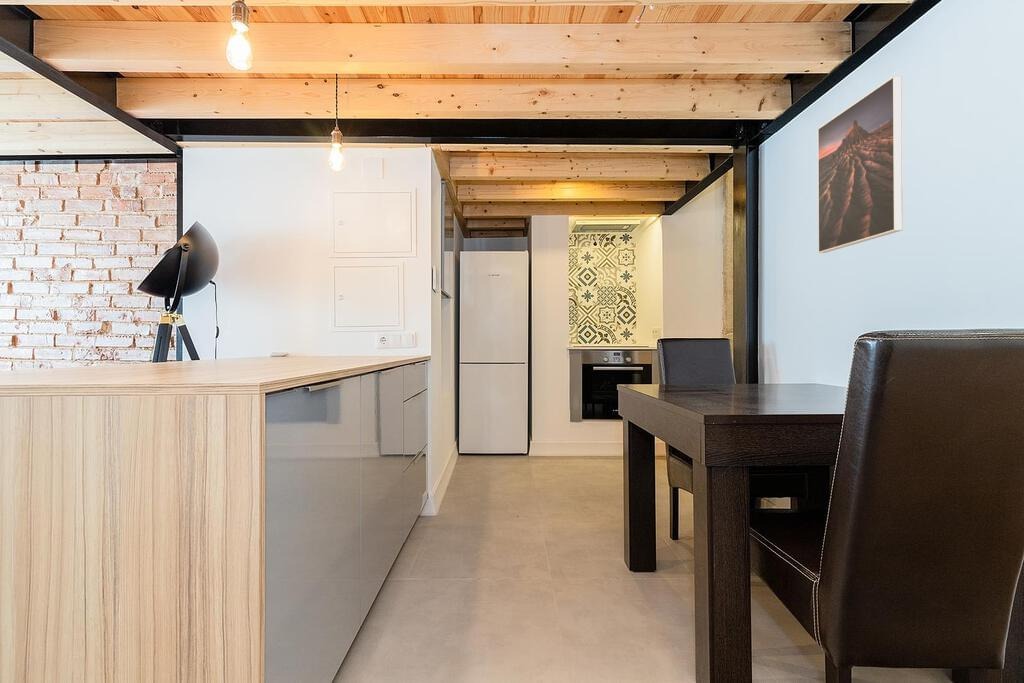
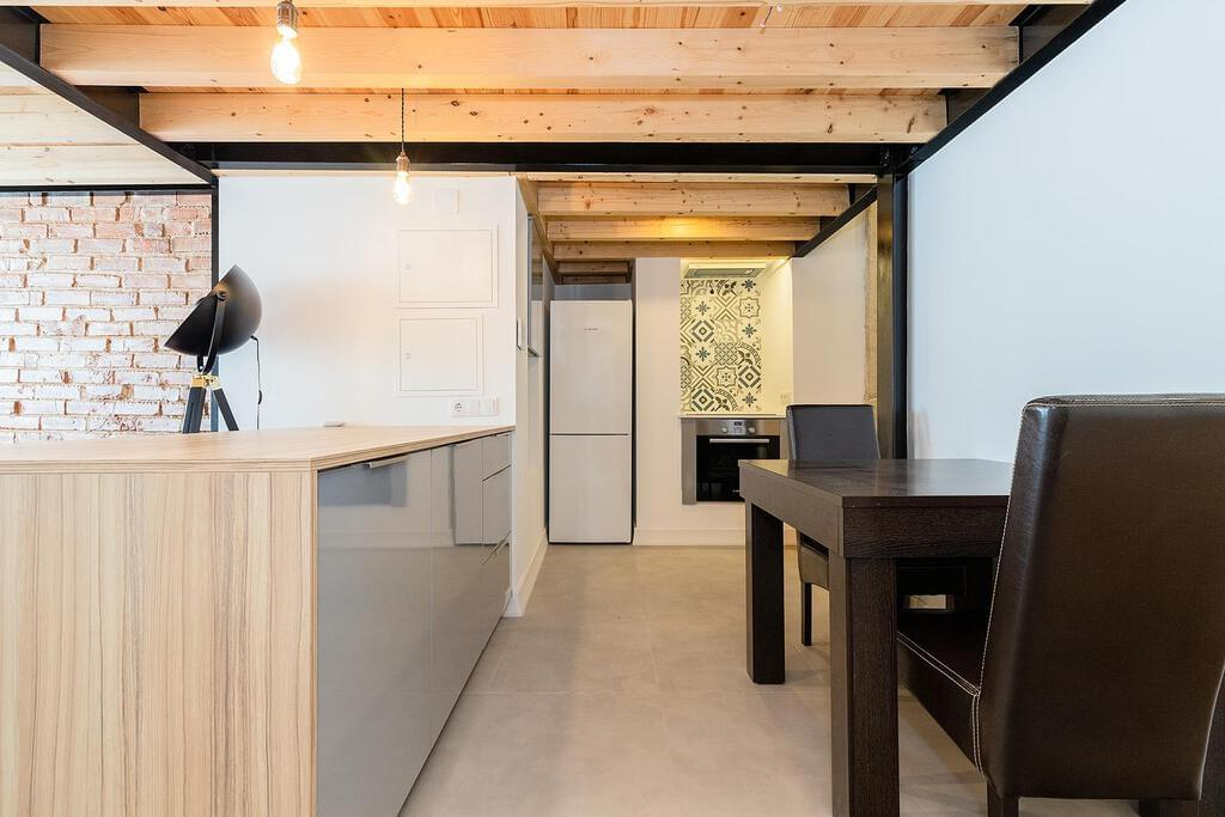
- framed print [817,75,904,254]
